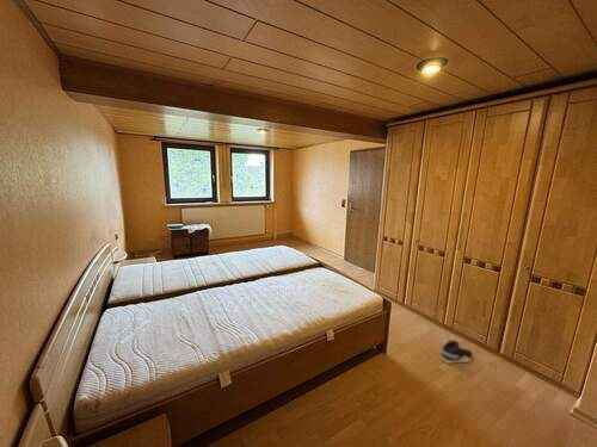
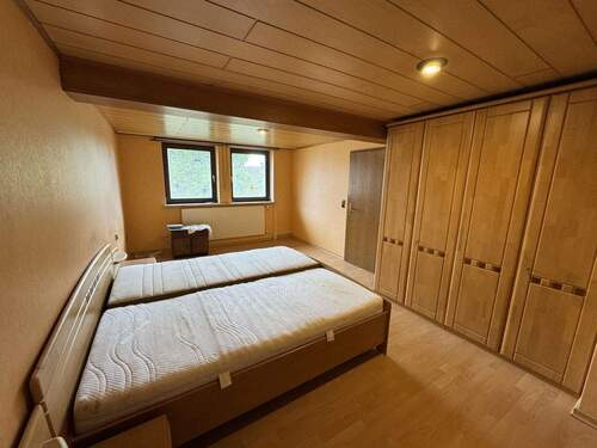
- sneaker [441,339,474,365]
